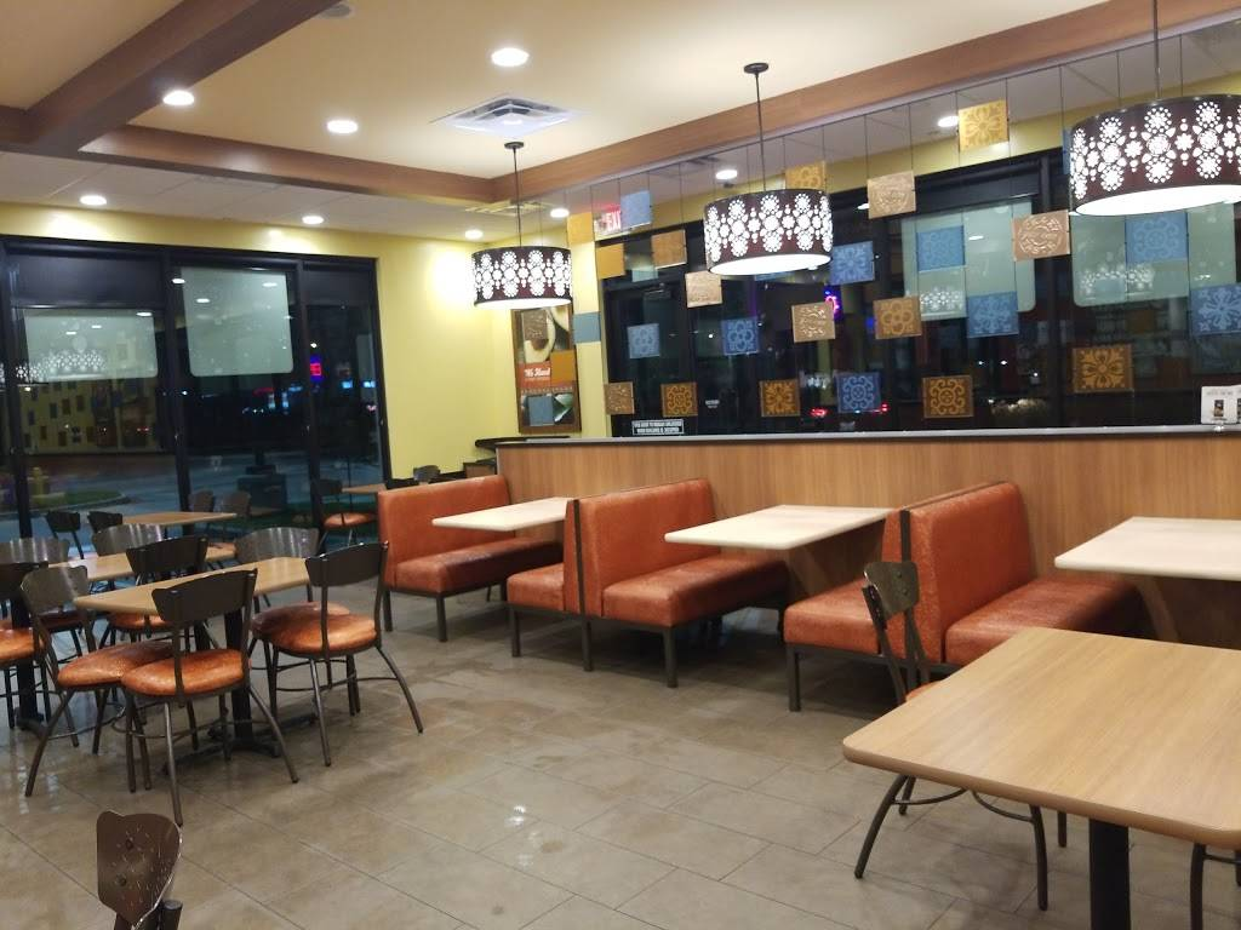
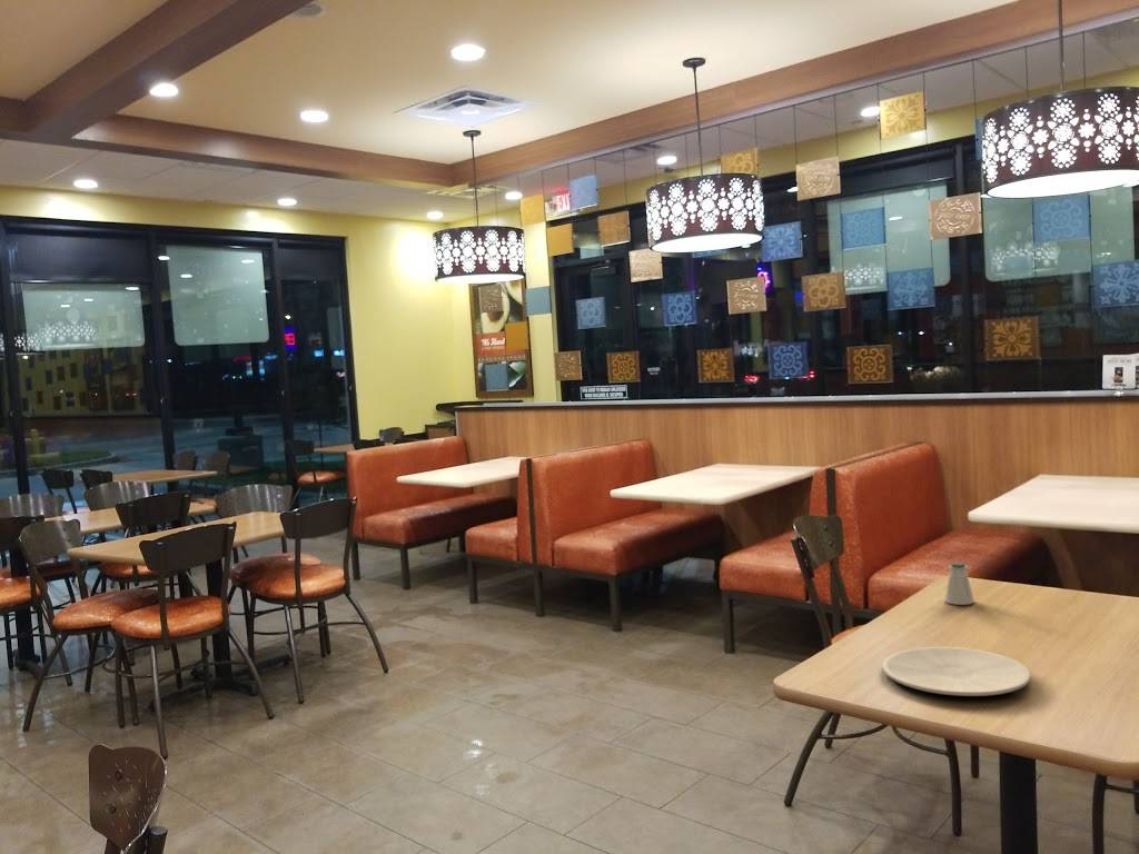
+ saltshaker [943,562,975,606]
+ plate [882,646,1032,697]
